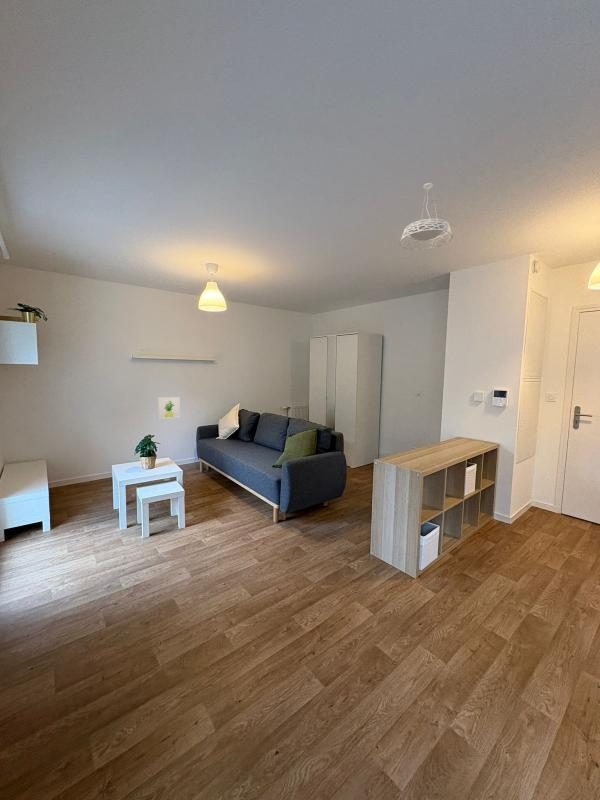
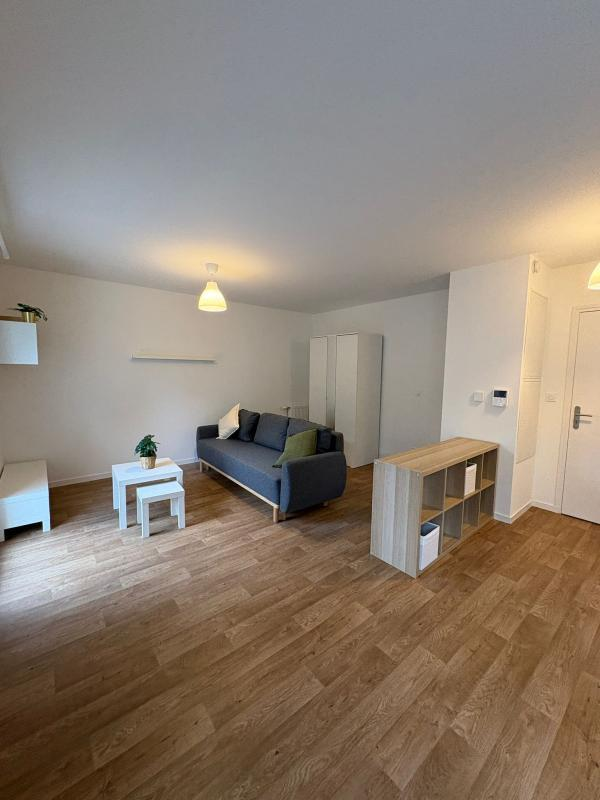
- wall art [157,396,181,420]
- pendant light [399,182,453,251]
